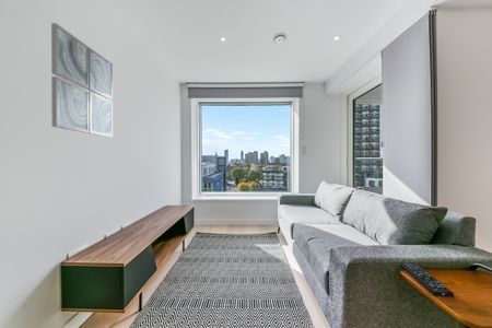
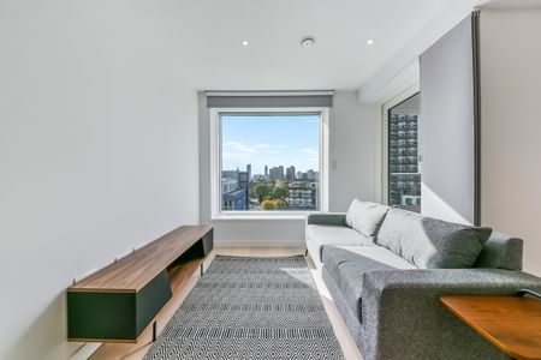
- remote control [399,261,455,297]
- wall art [50,22,114,139]
